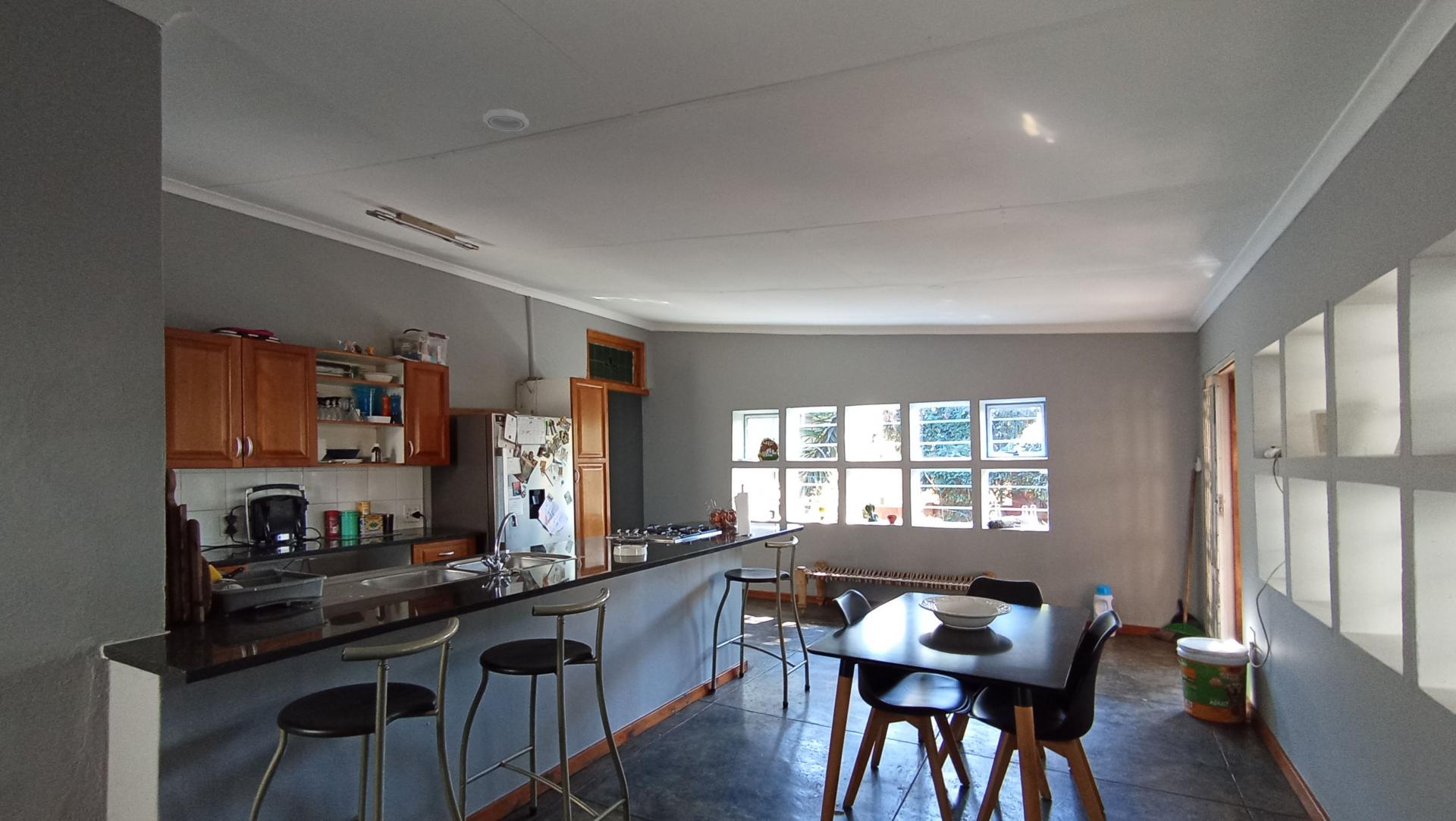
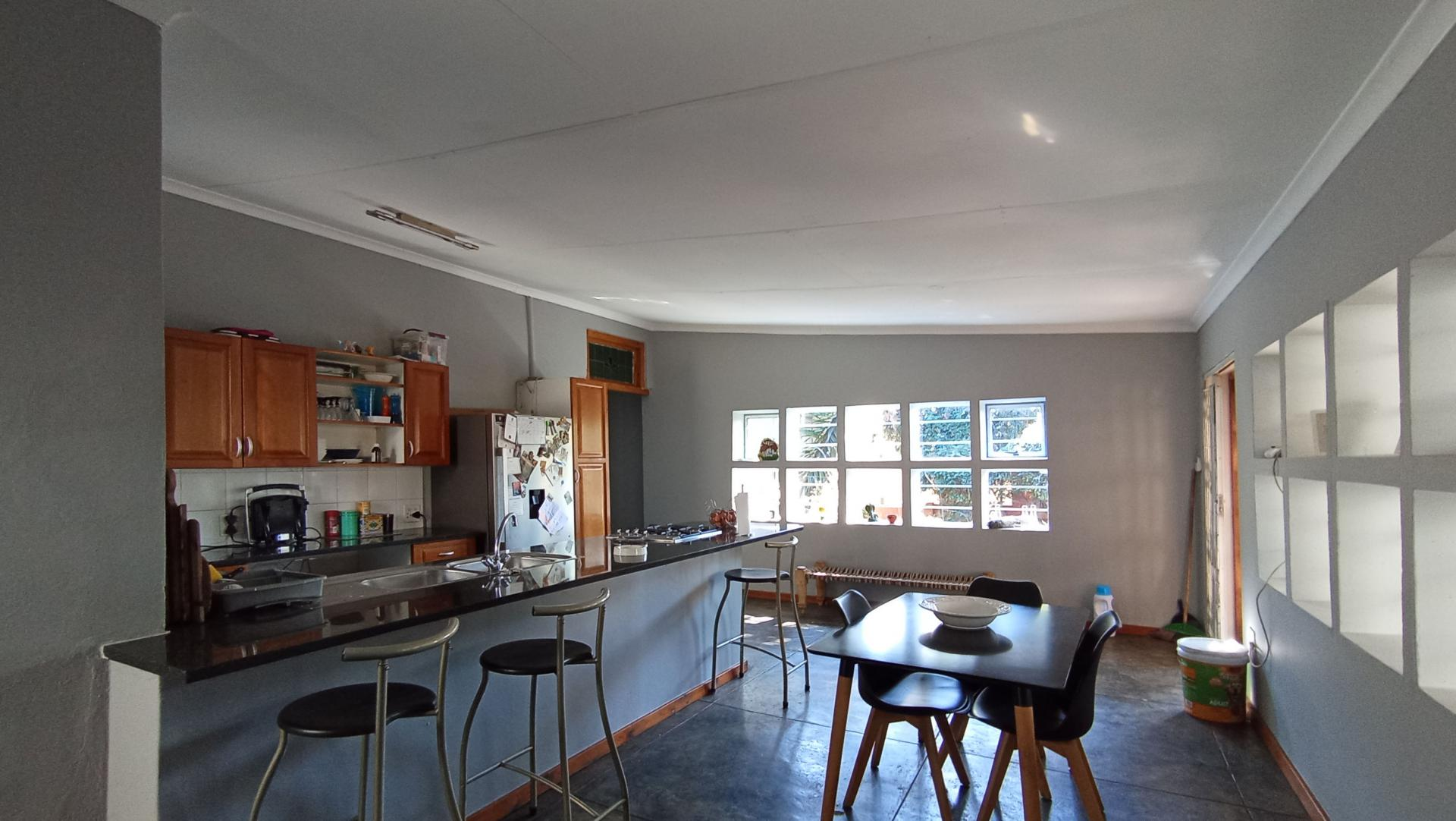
- smoke detector [482,108,530,132]
